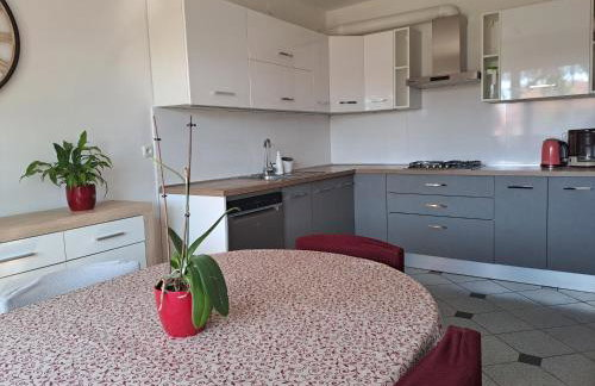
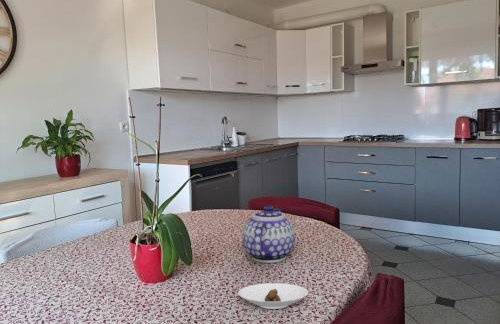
+ saucer [237,282,309,310]
+ teapot [241,204,296,264]
